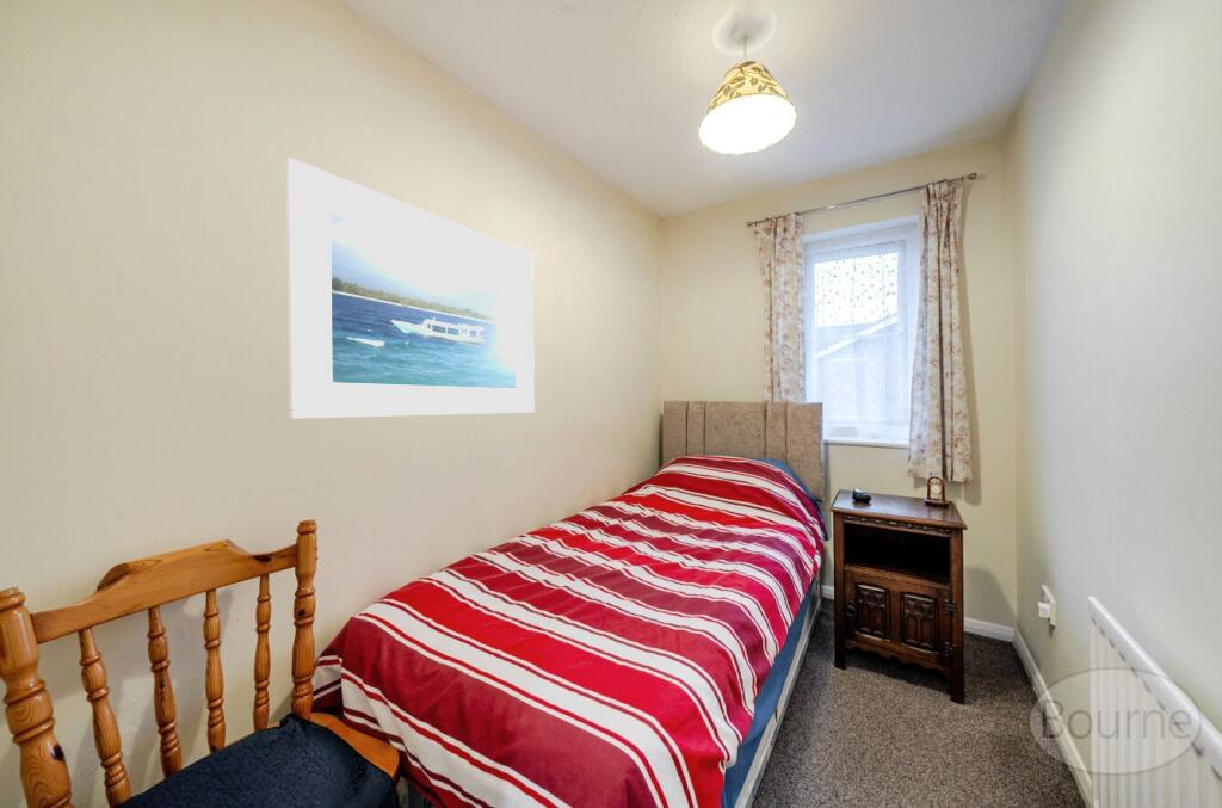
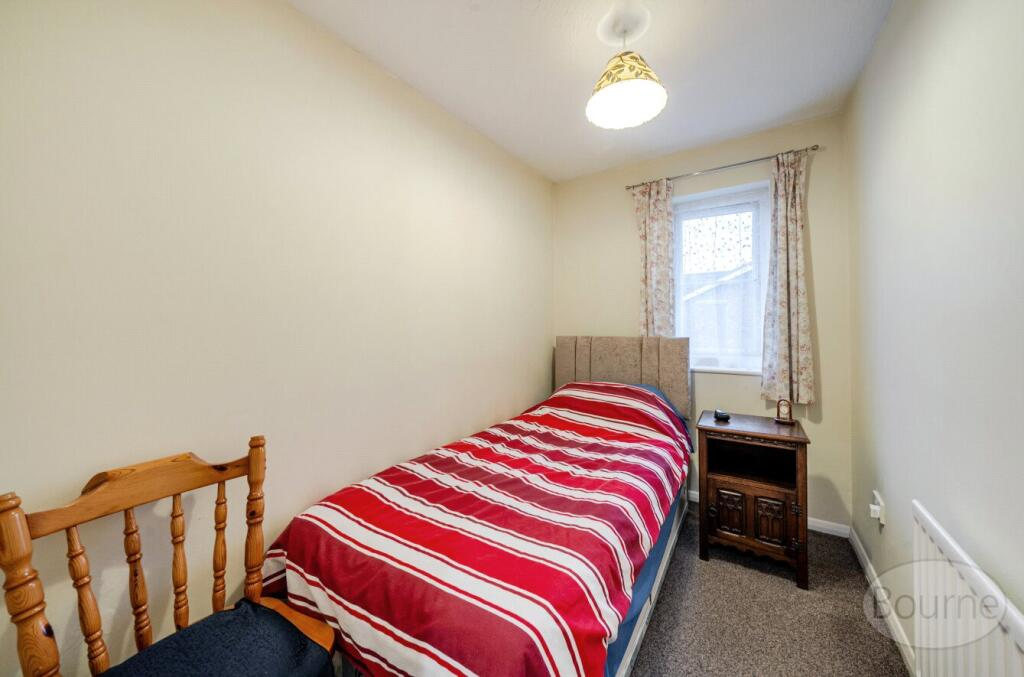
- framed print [285,156,536,420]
